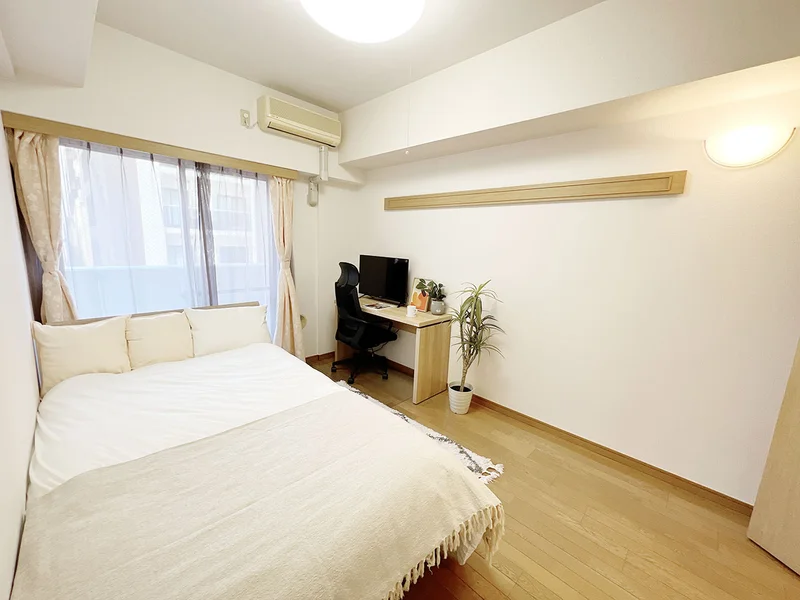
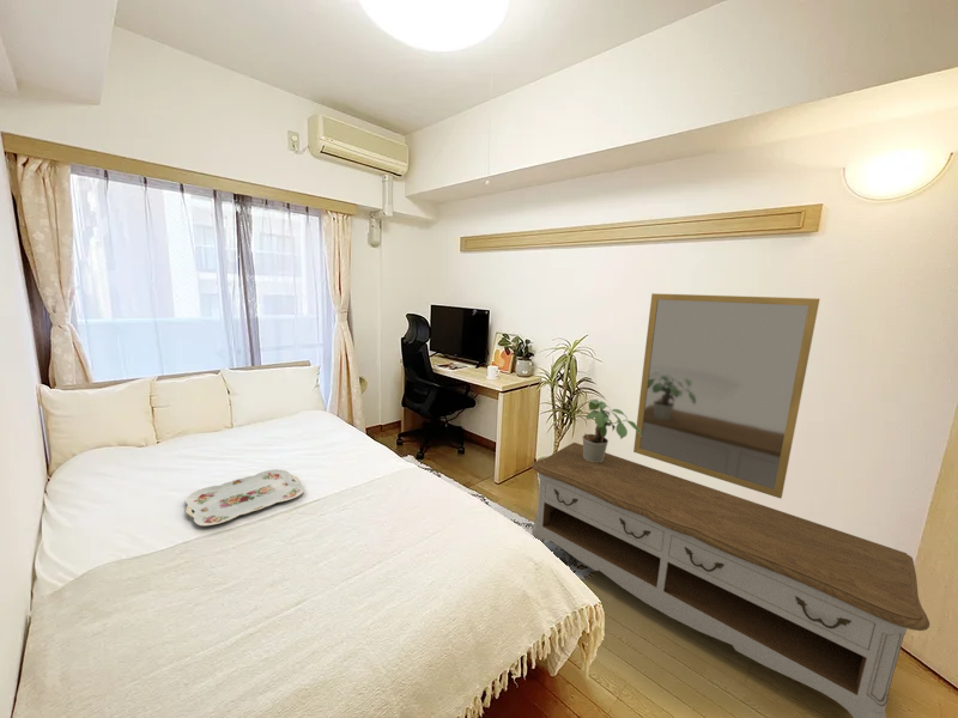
+ serving tray [184,468,305,528]
+ potted plant [581,398,642,462]
+ home mirror [632,292,820,499]
+ storage bench [530,442,930,718]
